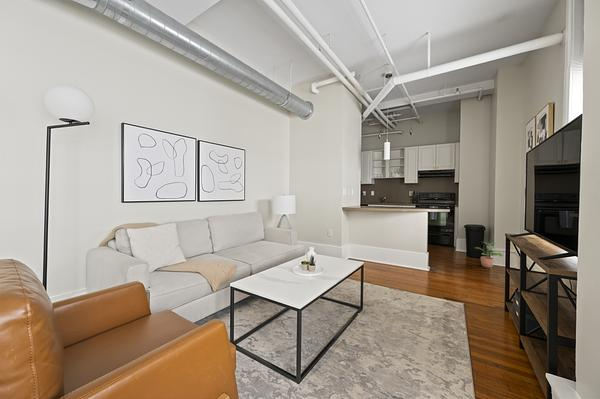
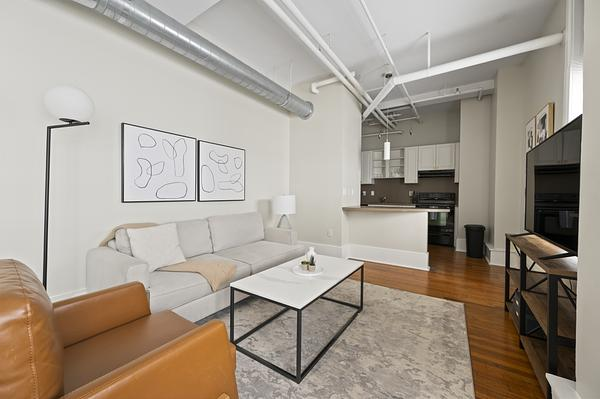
- potted plant [474,241,504,269]
